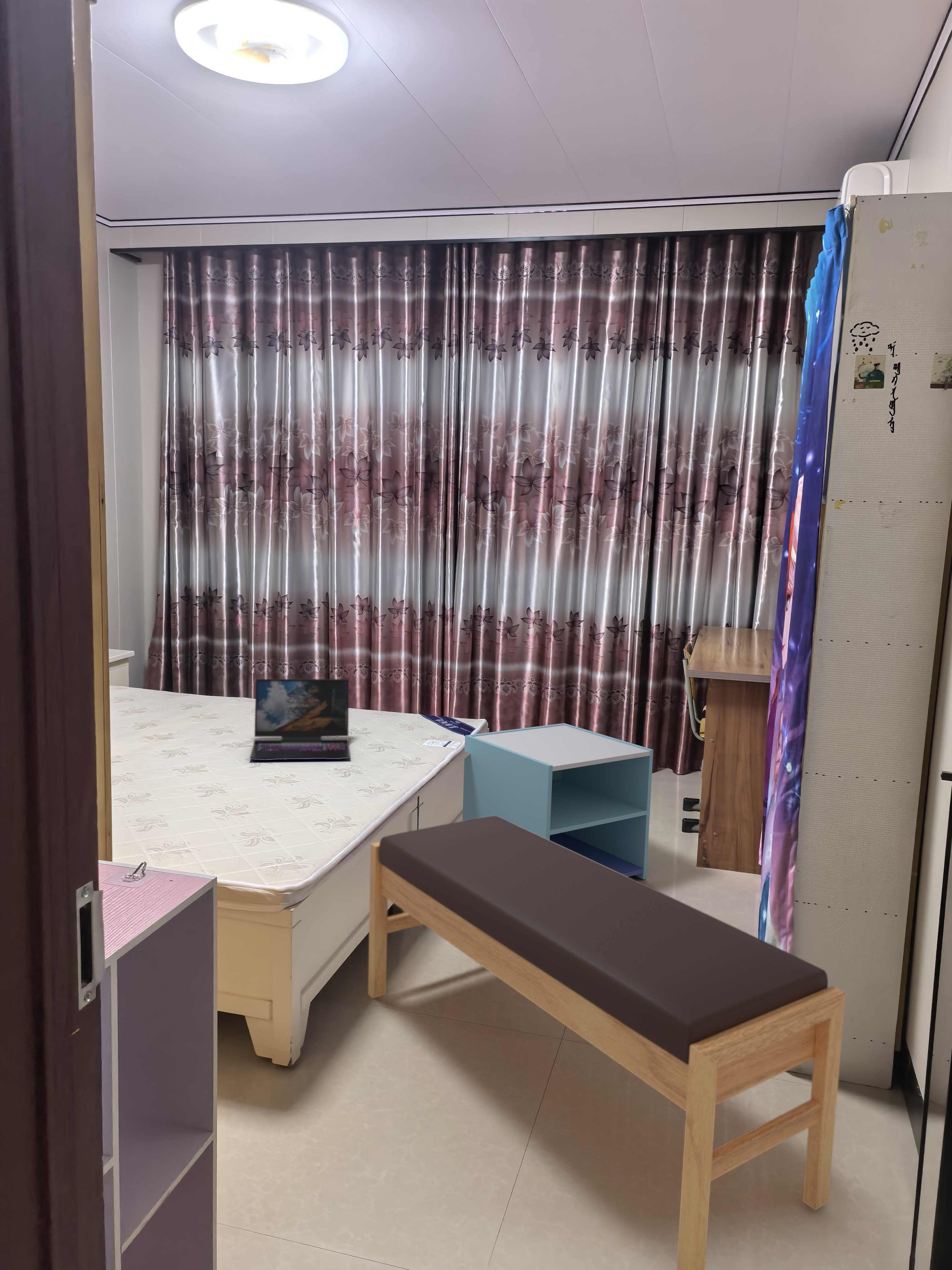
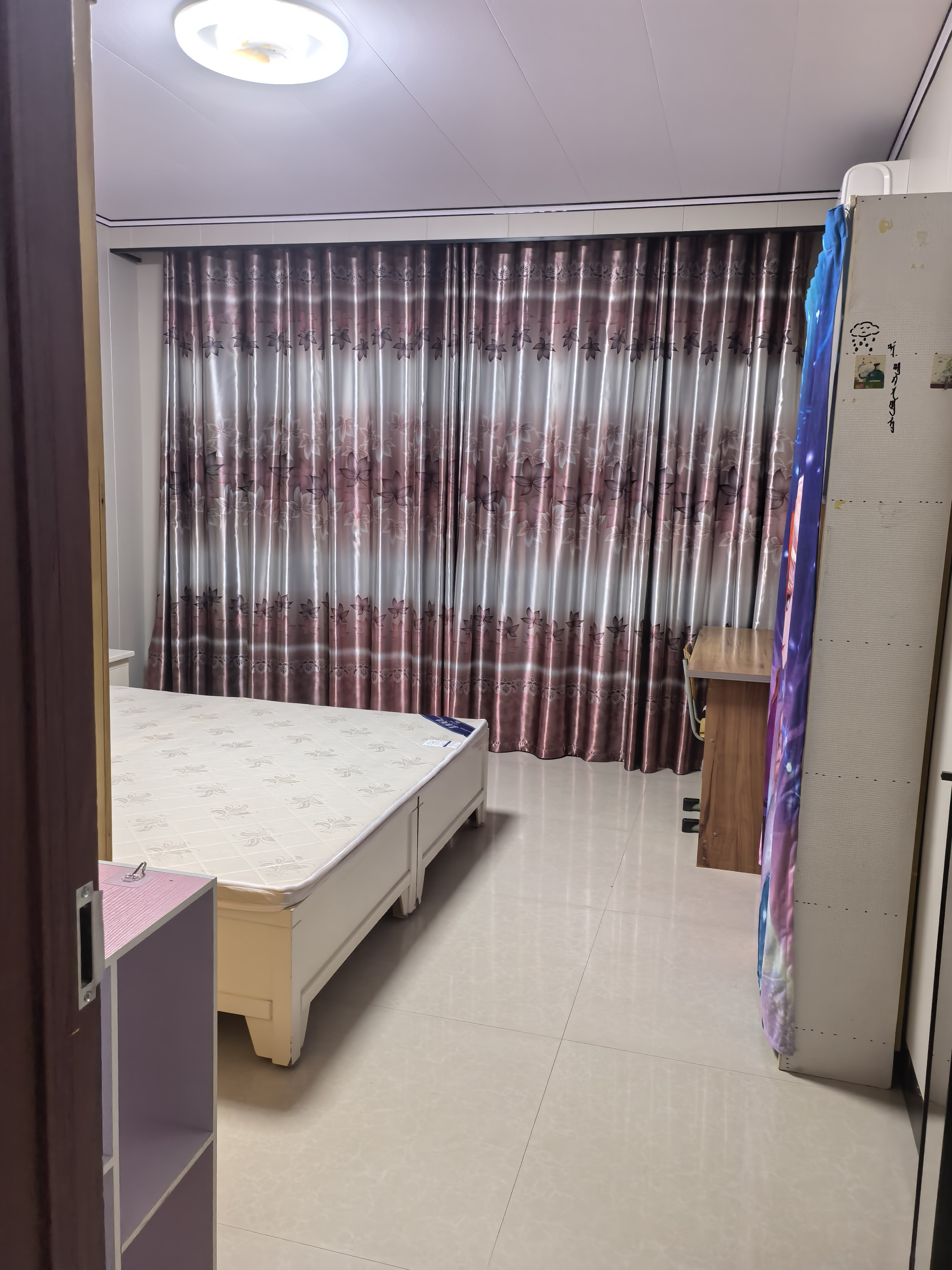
- bench [368,816,846,1270]
- nightstand [462,723,654,880]
- laptop [249,679,350,761]
